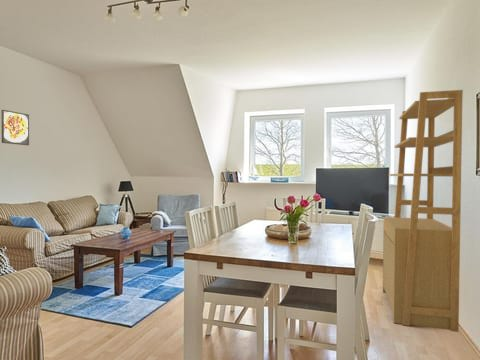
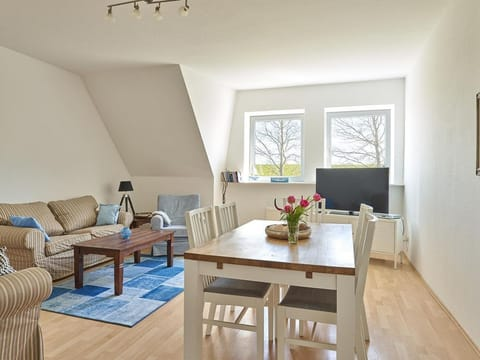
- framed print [1,109,30,146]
- shelving unit [382,89,464,333]
